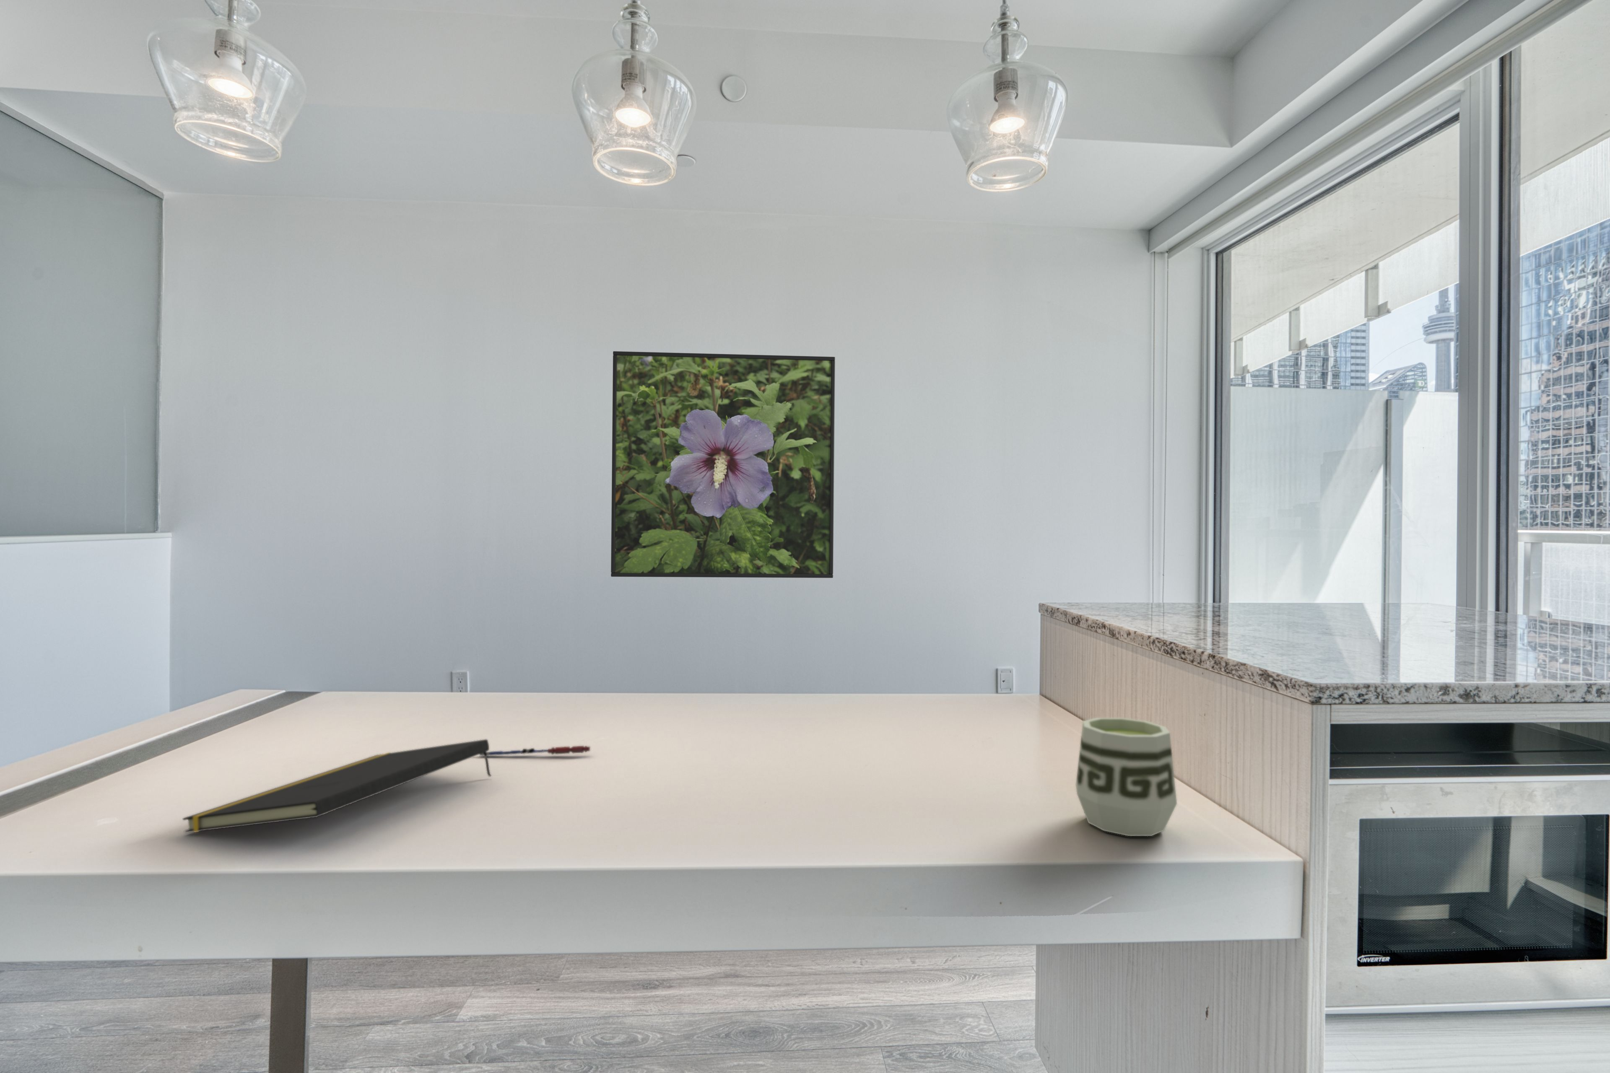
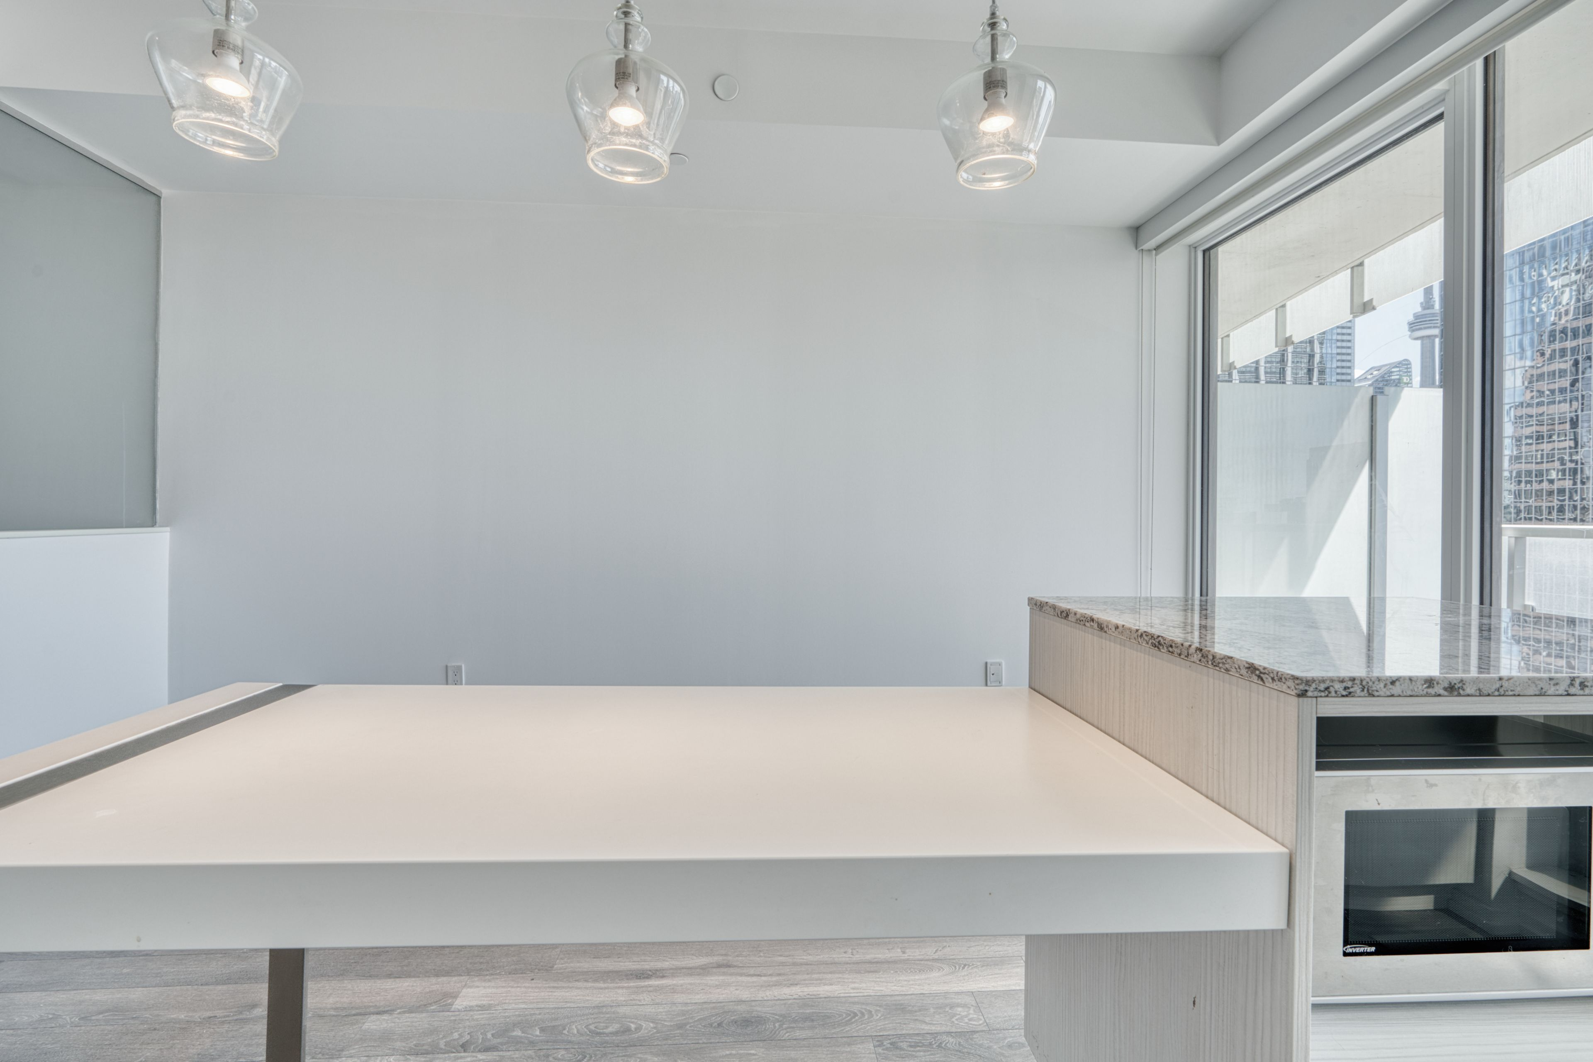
- pen [479,745,591,757]
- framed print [611,351,836,578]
- cup [1075,717,1178,837]
- notepad [182,739,492,833]
